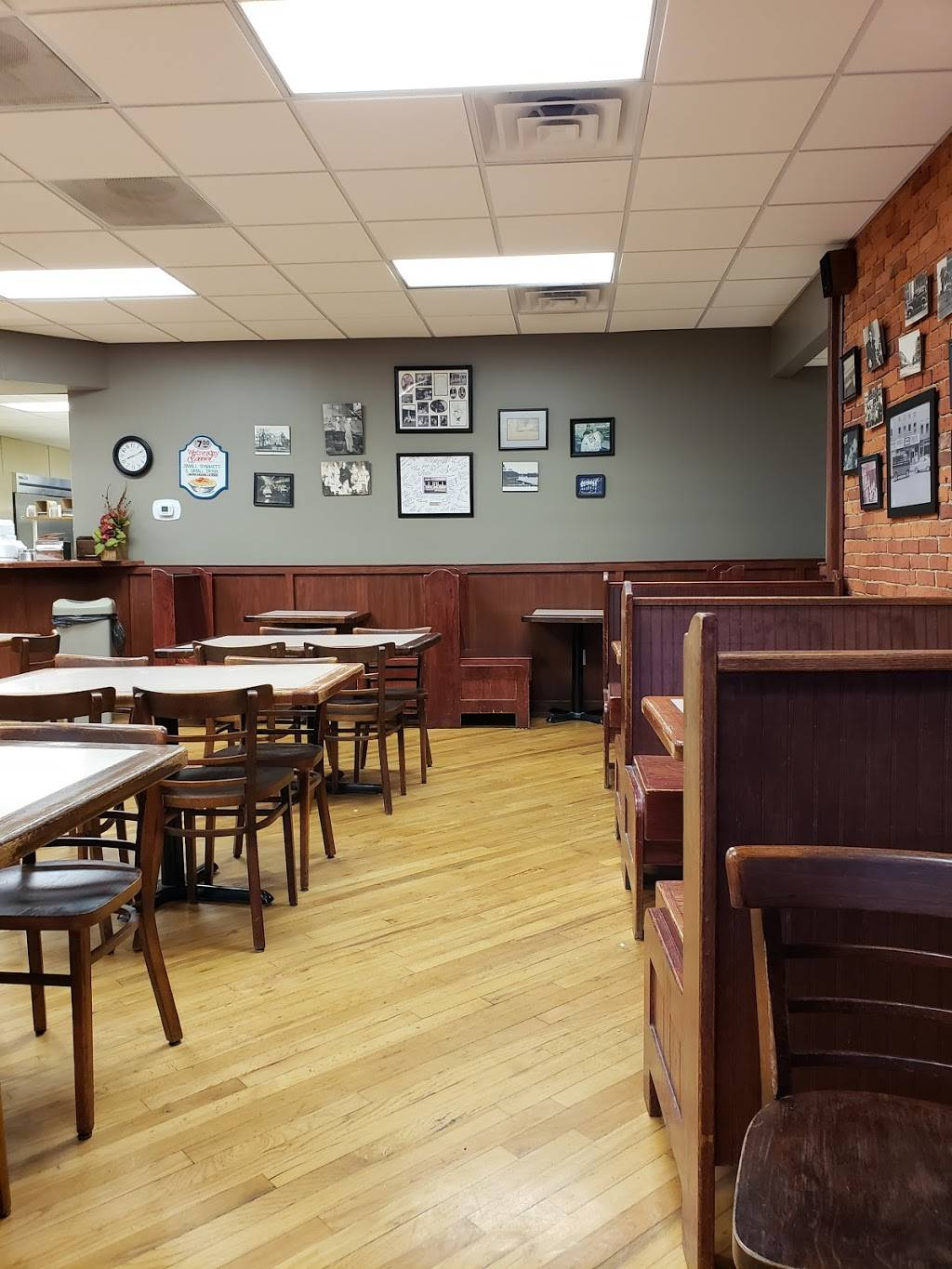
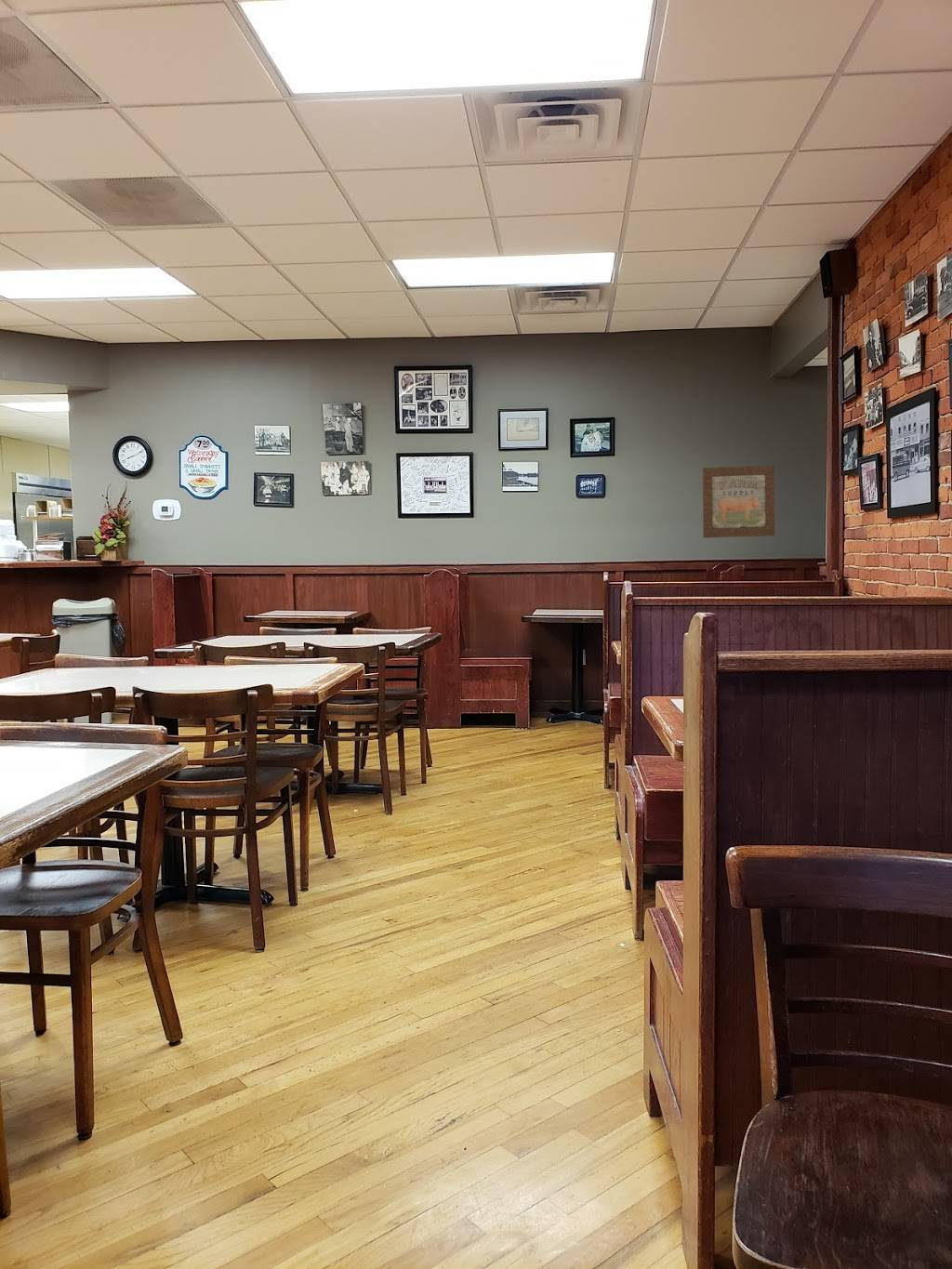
+ wall art [702,465,775,538]
